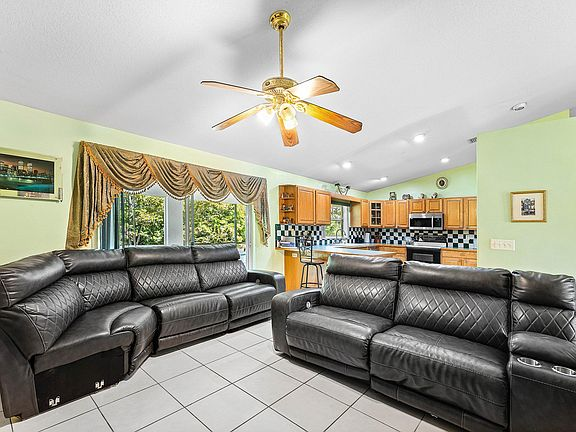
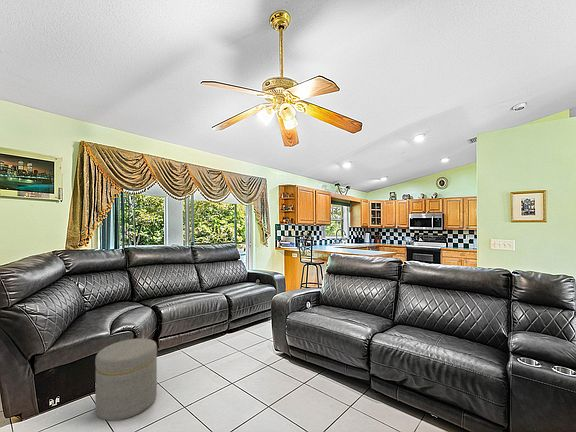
+ ottoman [94,337,158,422]
